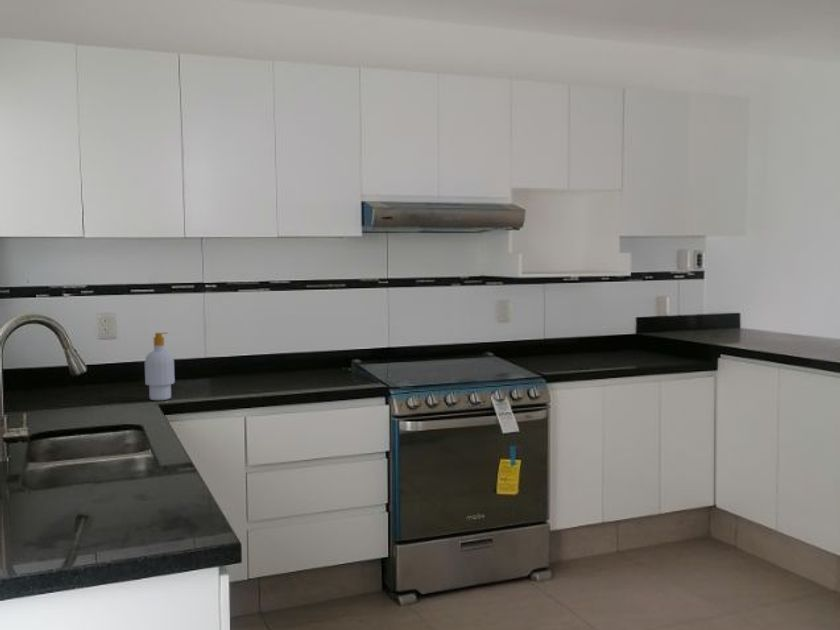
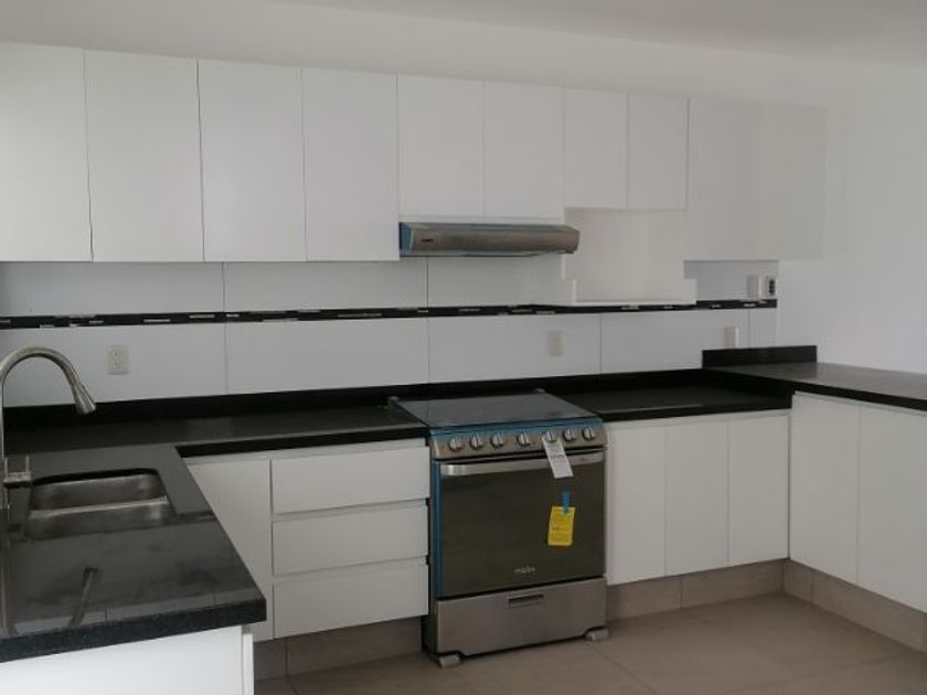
- soap bottle [144,332,176,401]
